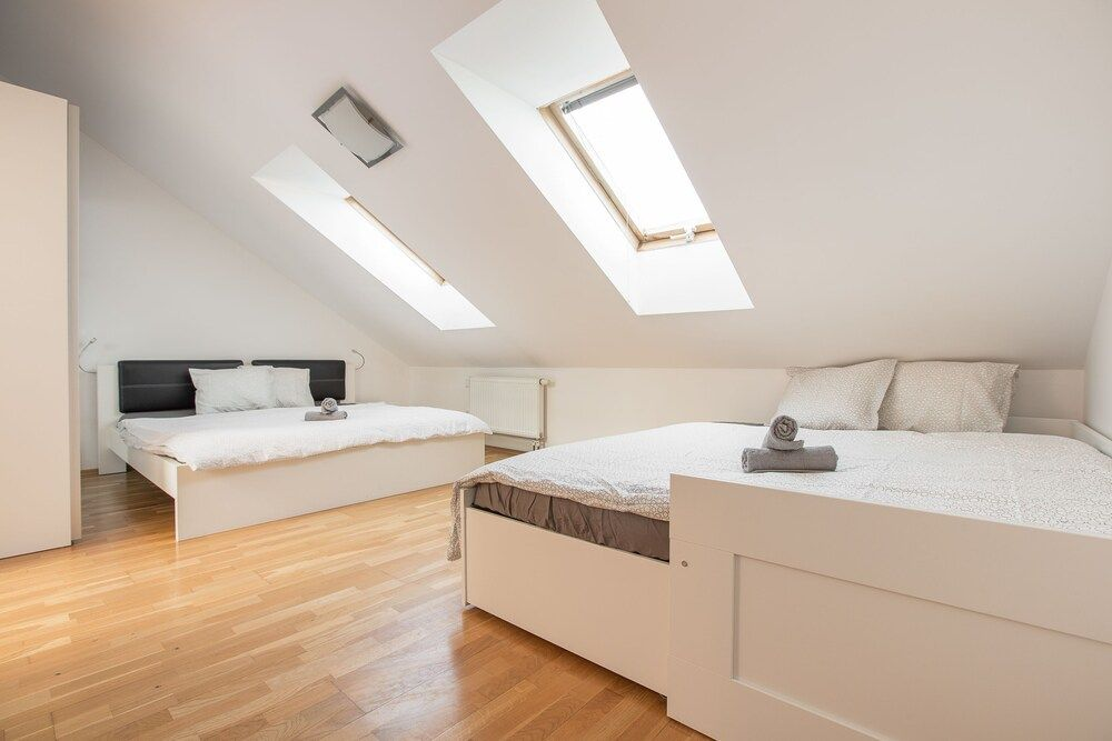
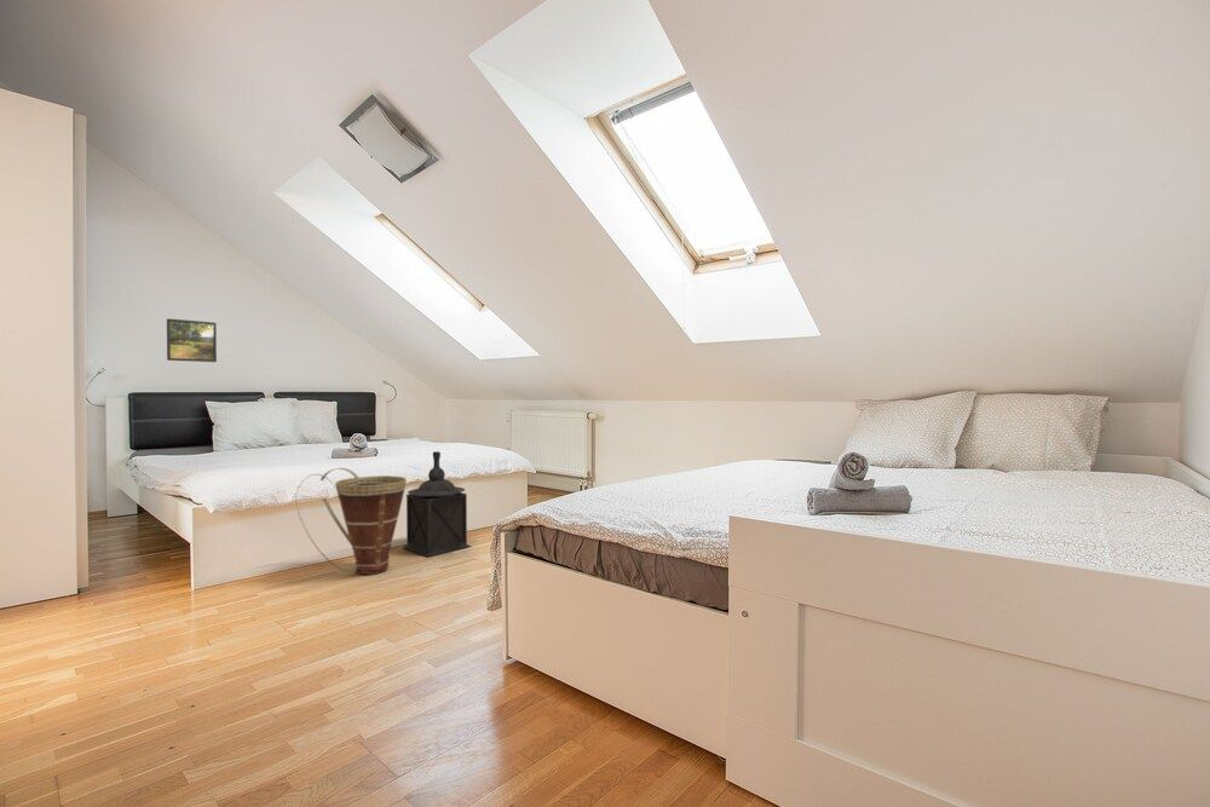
+ basket [294,467,408,576]
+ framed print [166,317,218,363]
+ lantern [401,450,472,558]
